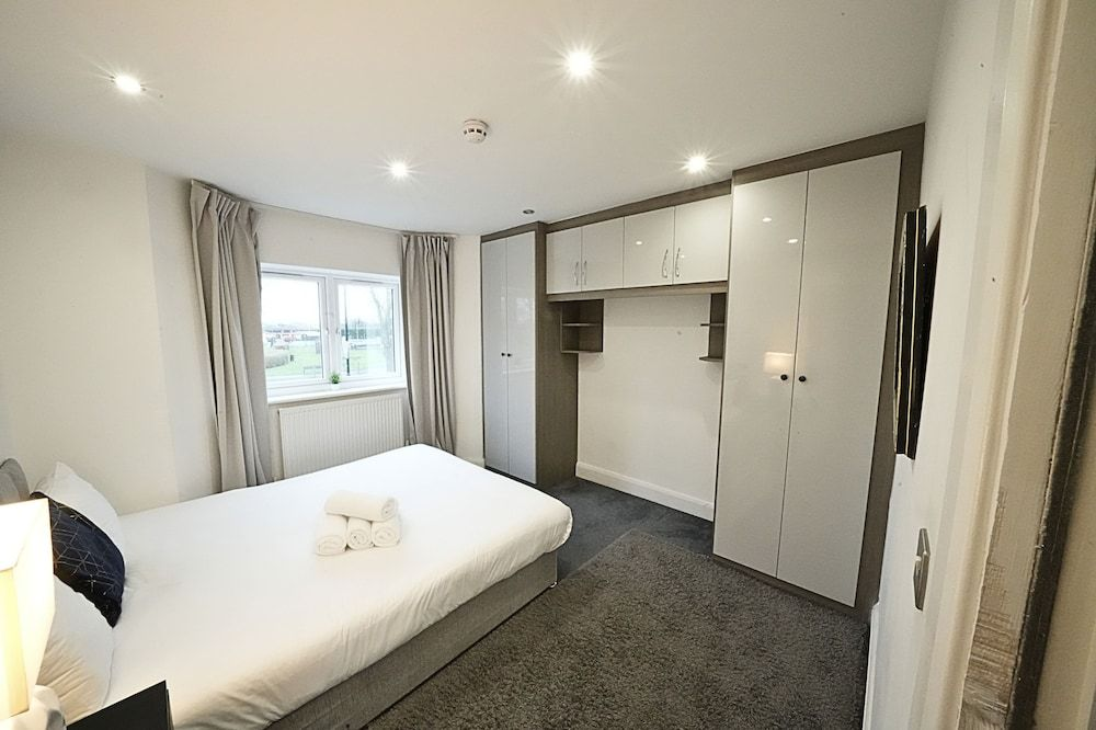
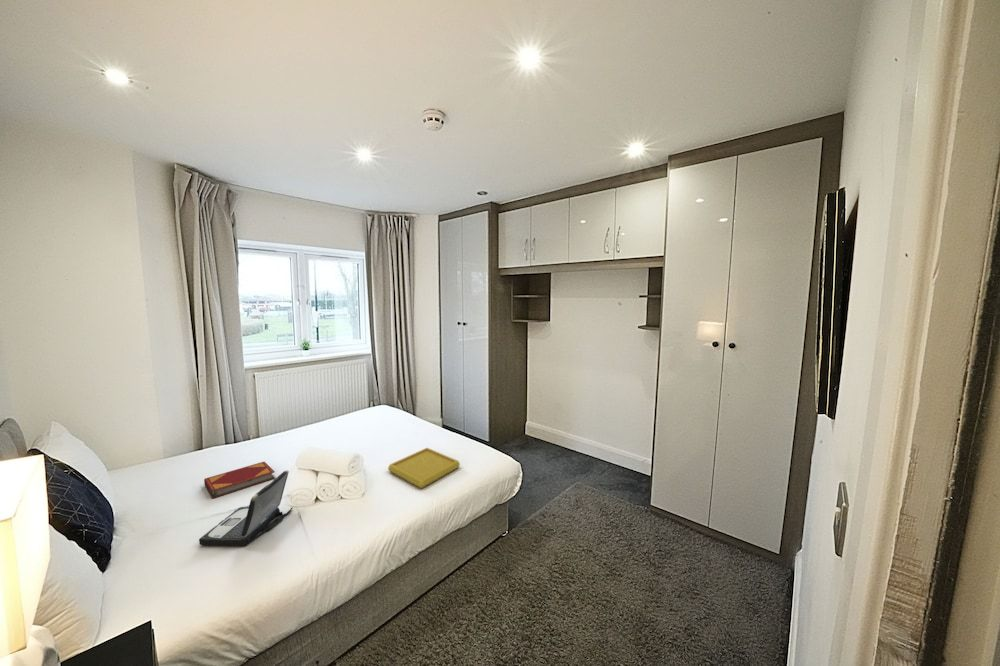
+ laptop [198,469,294,547]
+ serving tray [387,447,461,489]
+ hardback book [203,461,276,499]
